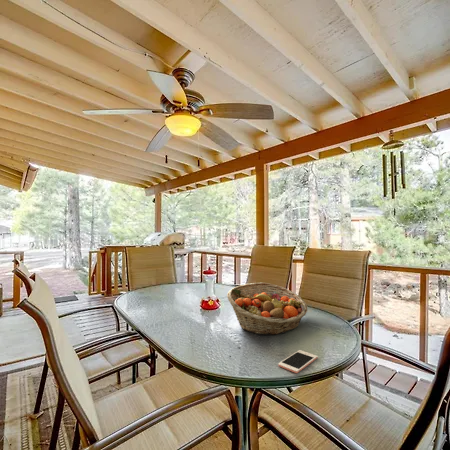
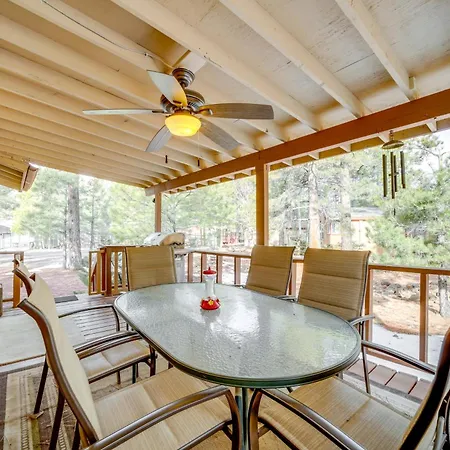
- cell phone [277,349,319,374]
- fruit basket [226,282,308,336]
